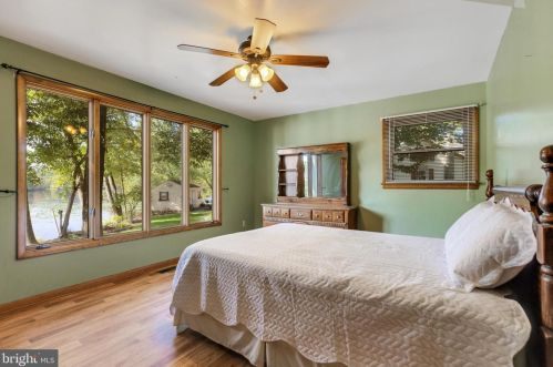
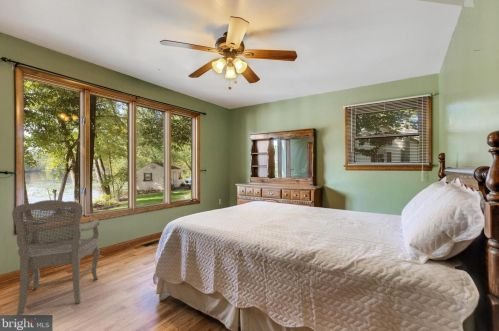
+ chair [11,199,101,316]
